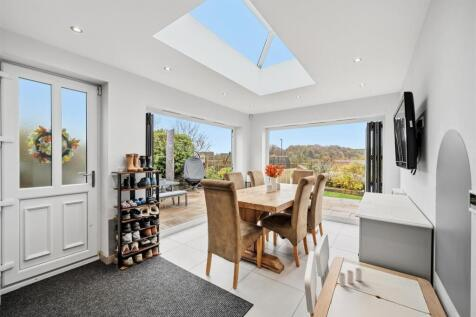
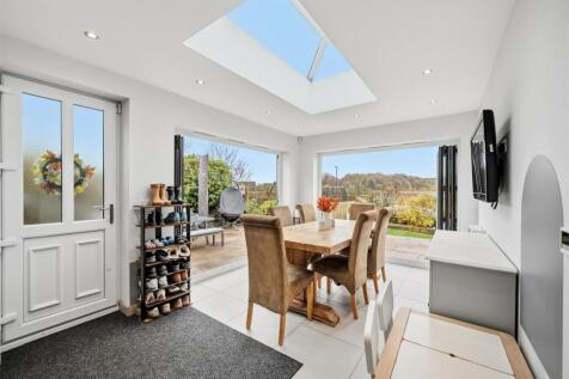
- toilet paper roll [338,267,363,288]
